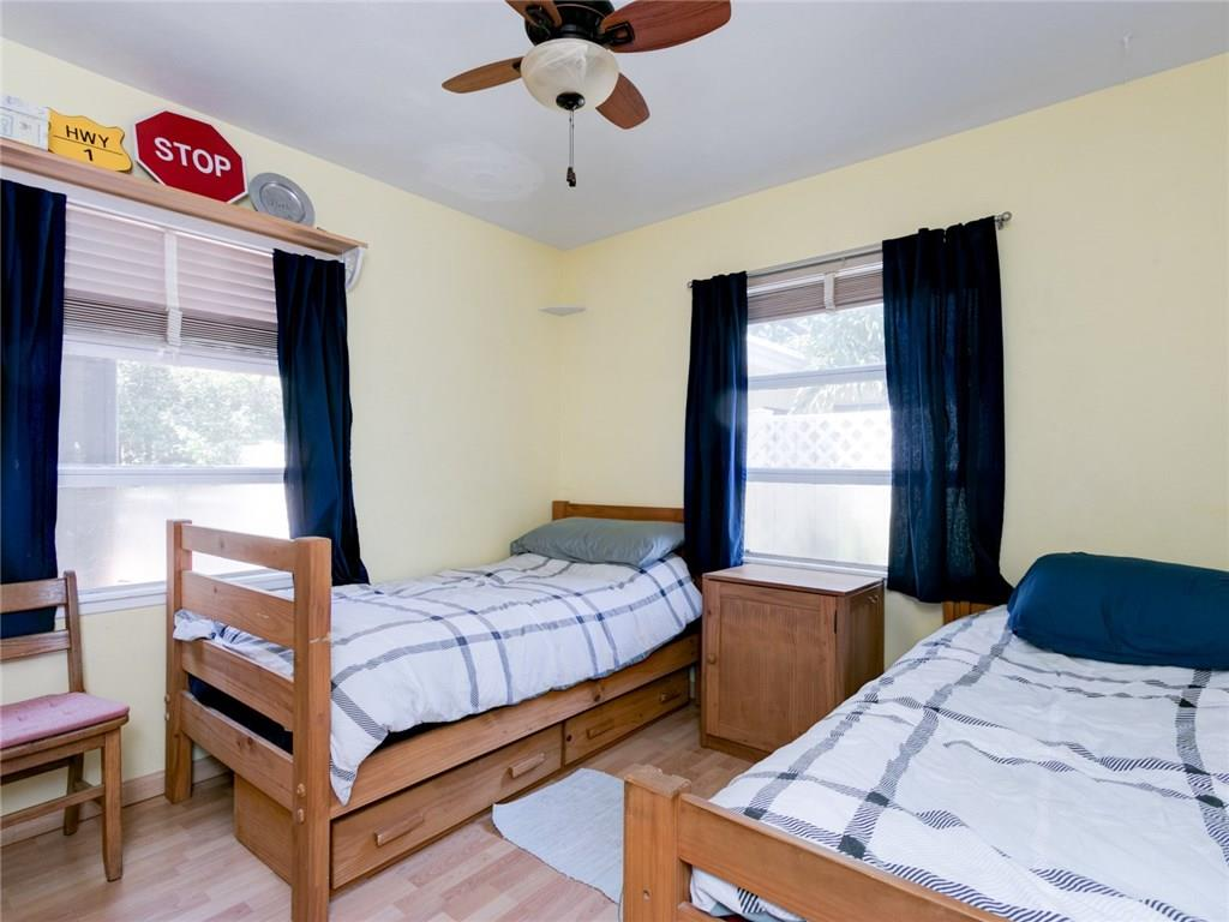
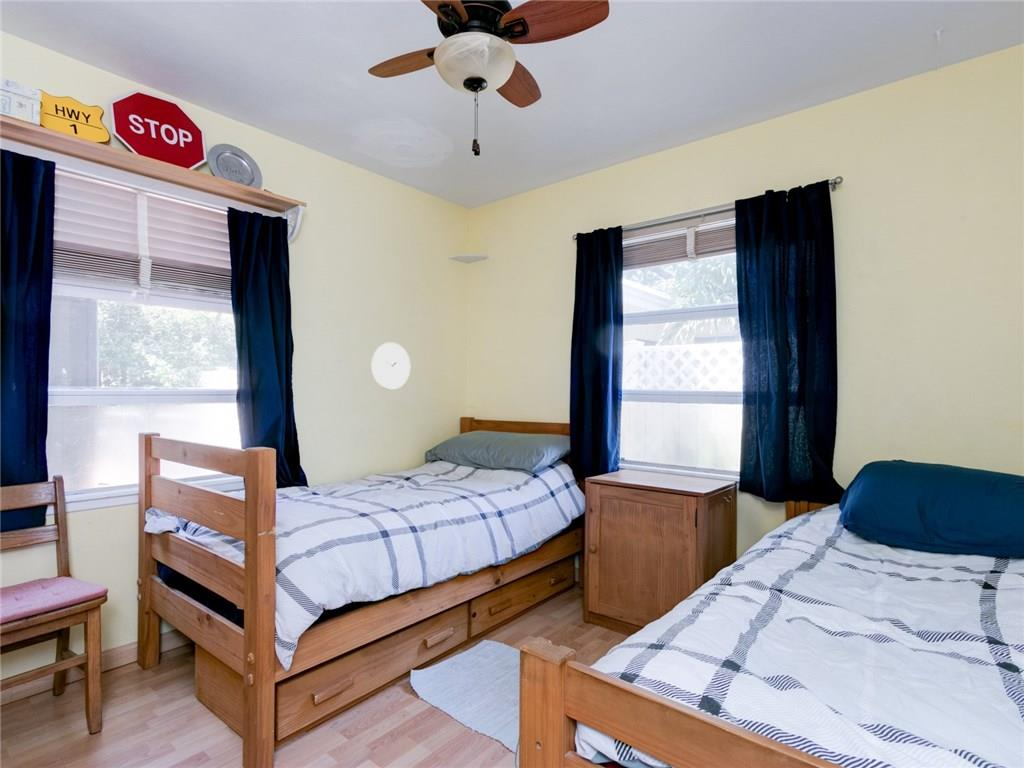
+ wall clock [370,341,411,391]
